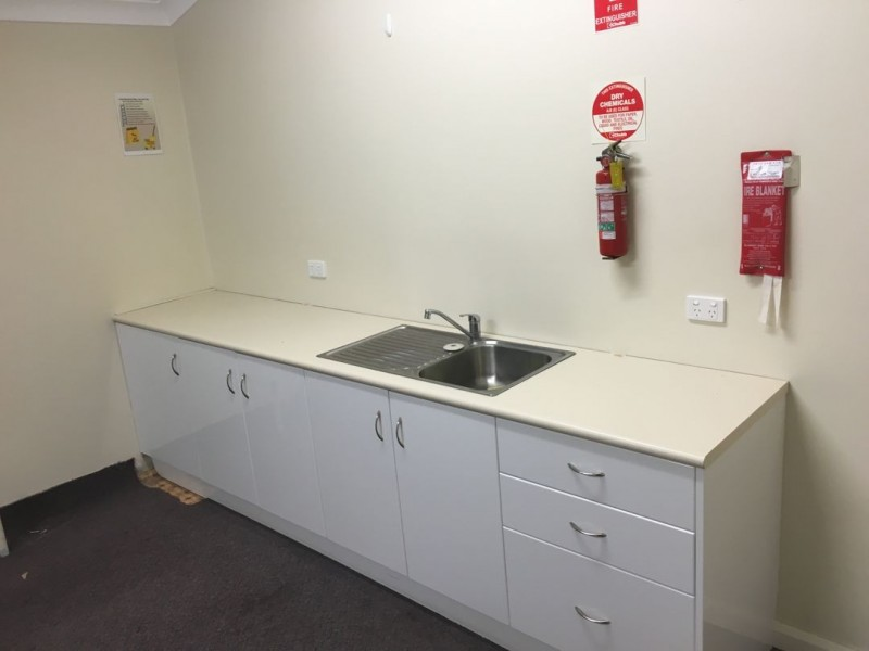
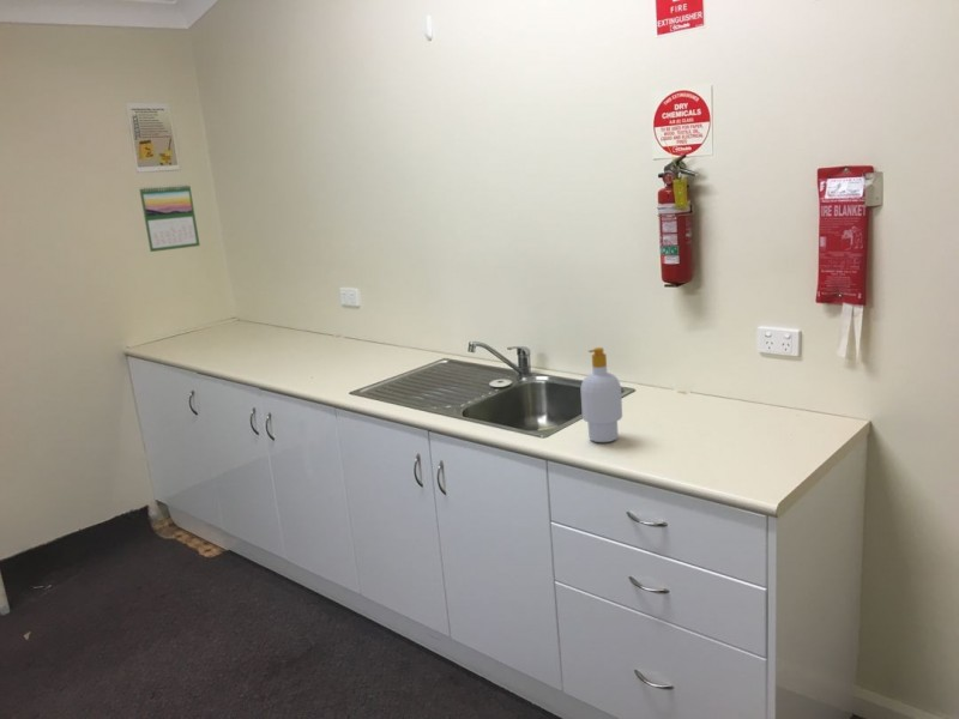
+ calendar [138,183,201,253]
+ soap bottle [579,346,623,443]
